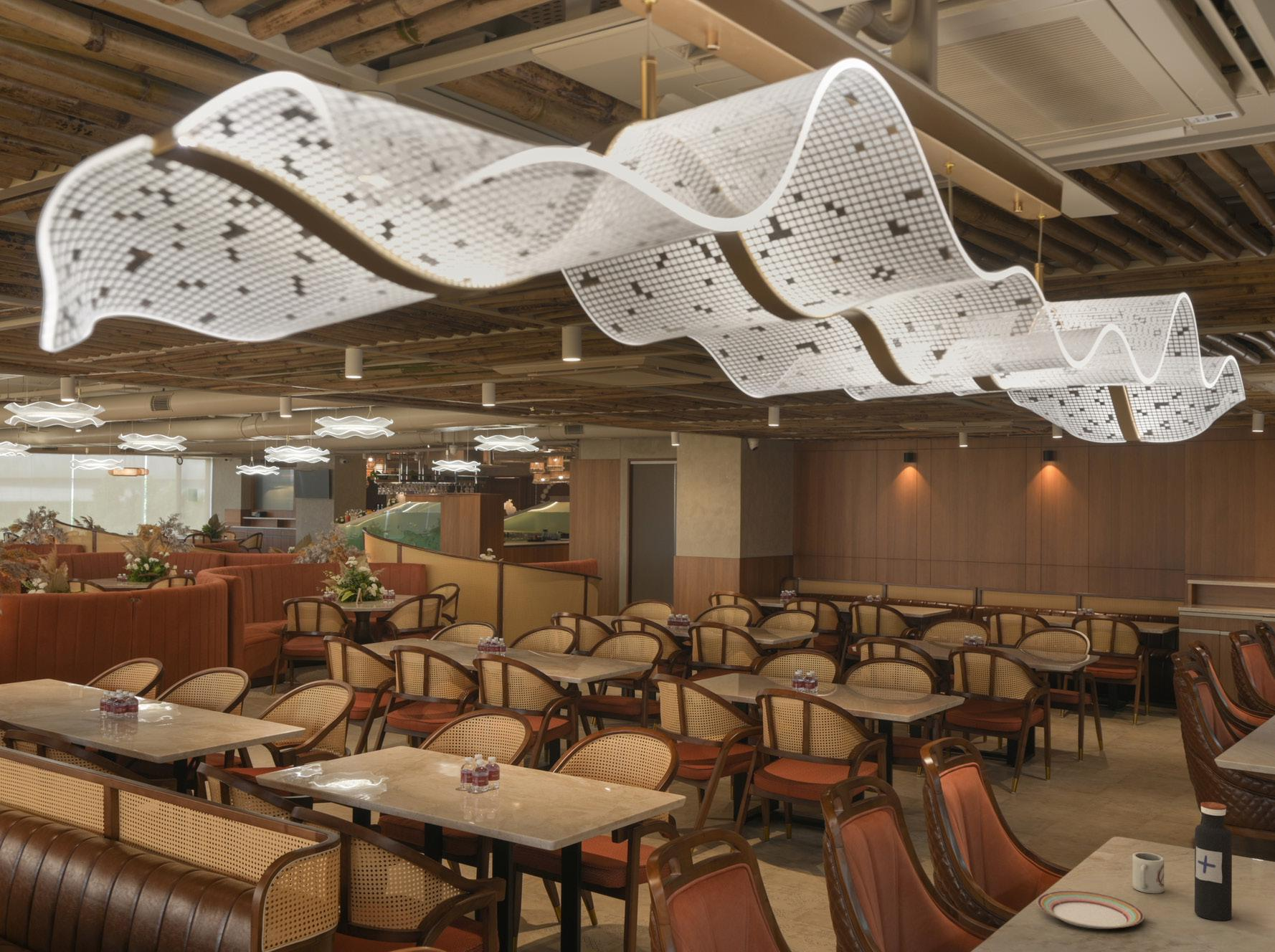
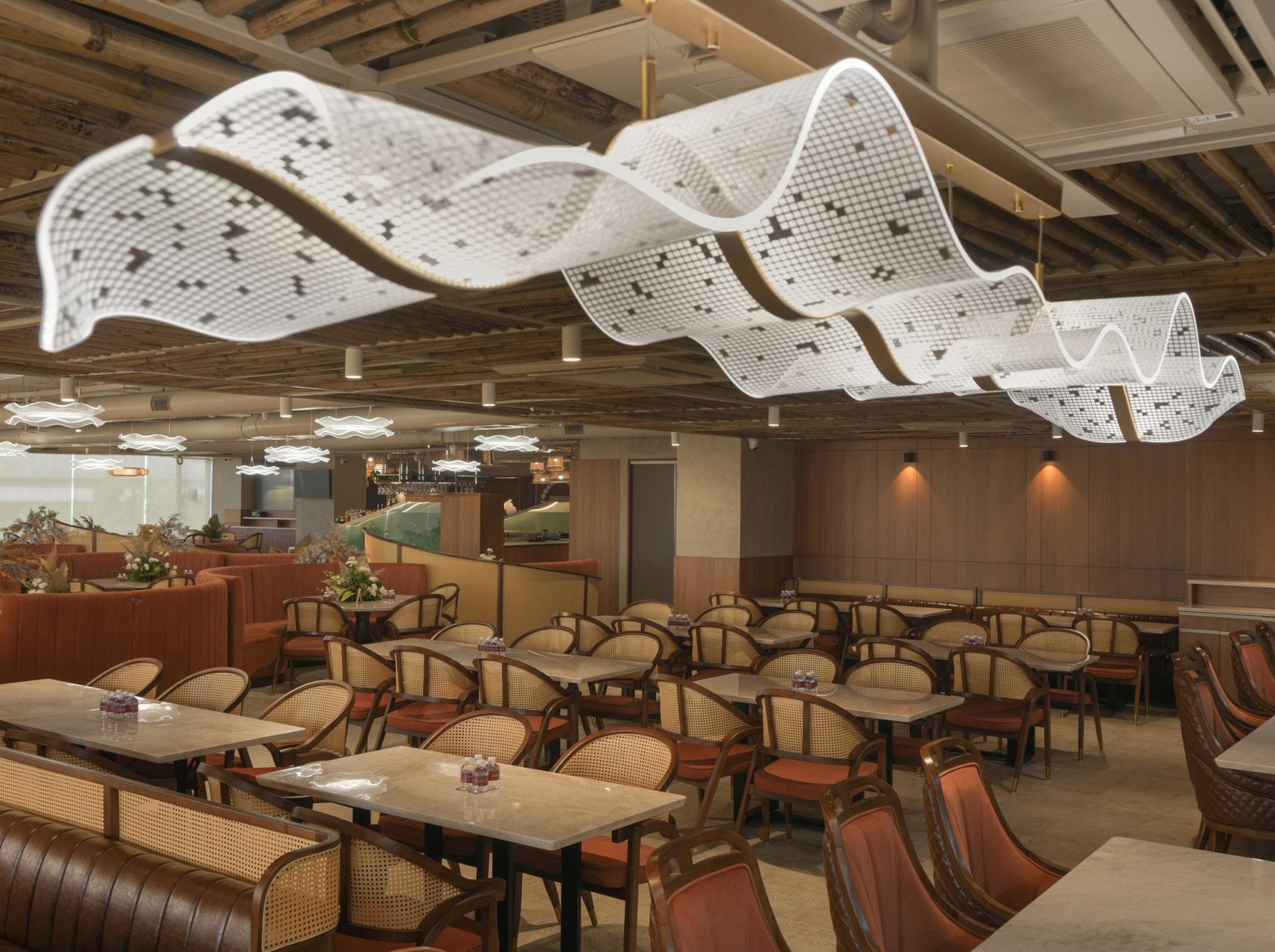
- plate [1037,890,1144,930]
- cup [1132,852,1165,895]
- water bottle [1194,801,1233,922]
